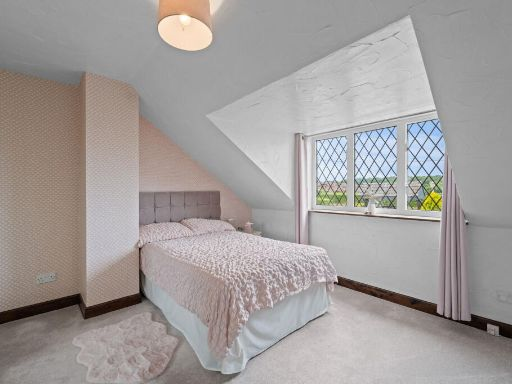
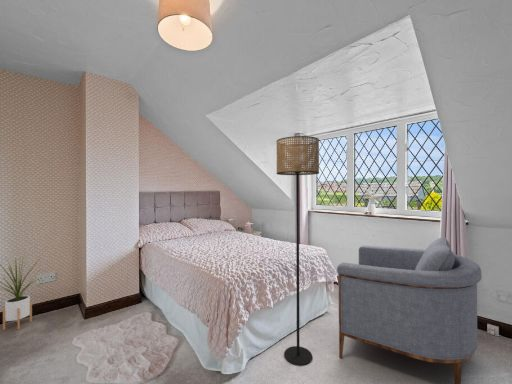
+ armchair [336,236,483,384]
+ house plant [0,253,44,331]
+ floor lamp [275,135,320,366]
